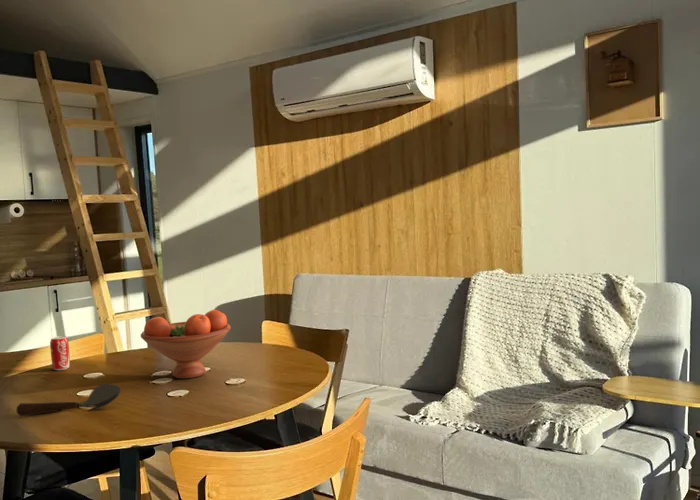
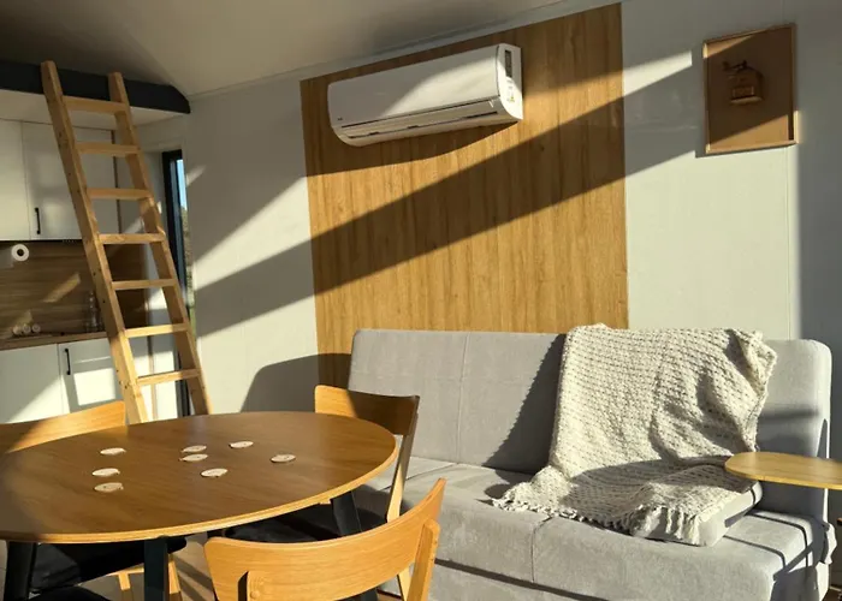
- beverage can [49,335,71,371]
- fruit bowl [140,309,232,379]
- spoon [16,383,122,417]
